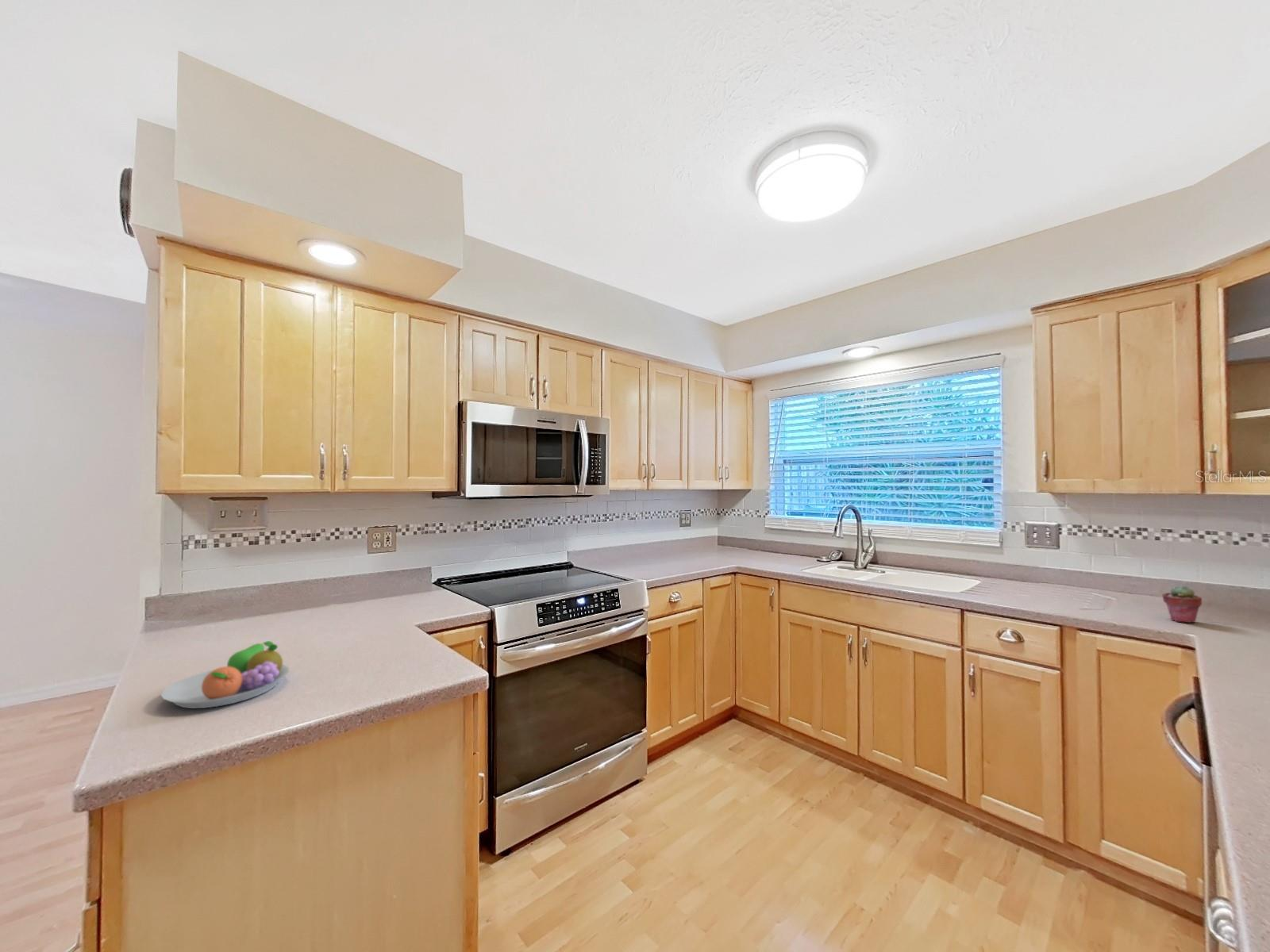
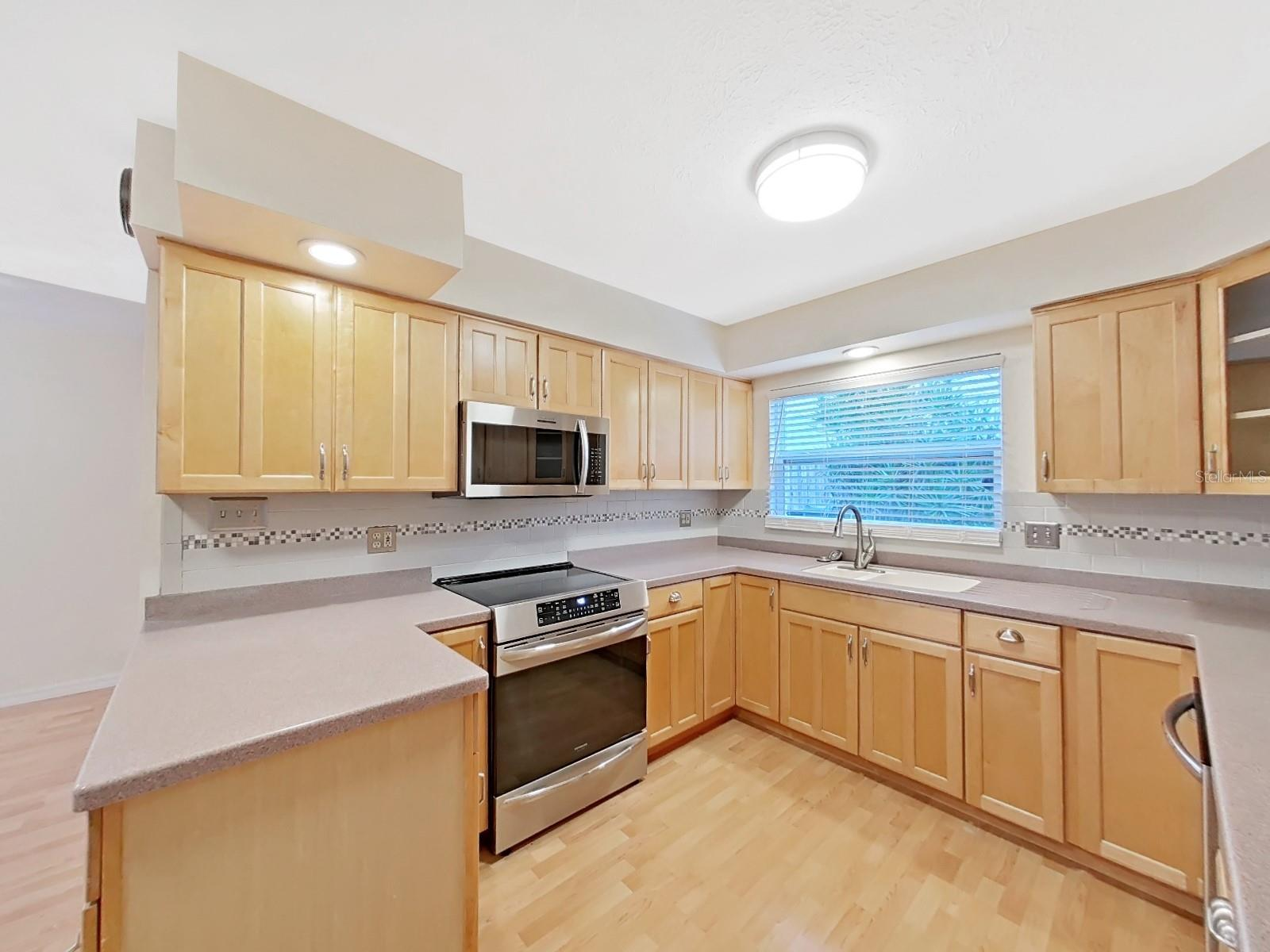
- potted succulent [1161,585,1203,624]
- fruit bowl [160,640,290,709]
